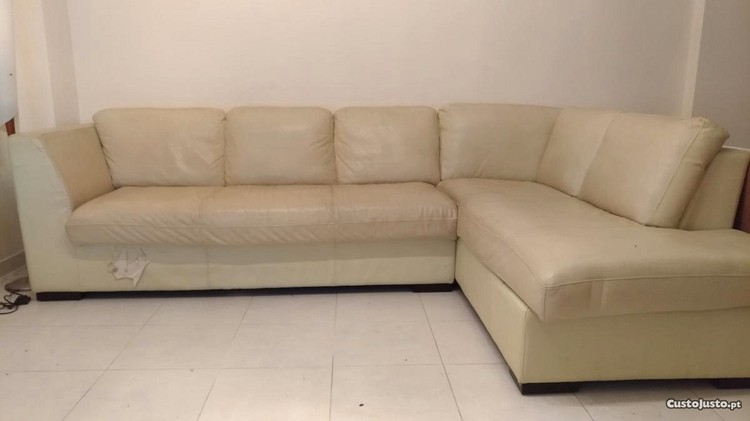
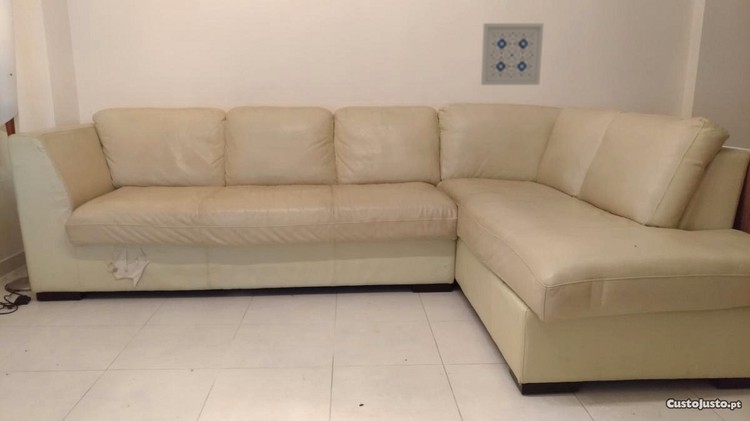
+ wall art [480,22,544,86]
